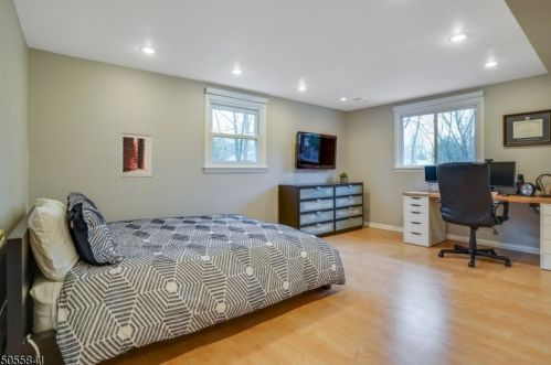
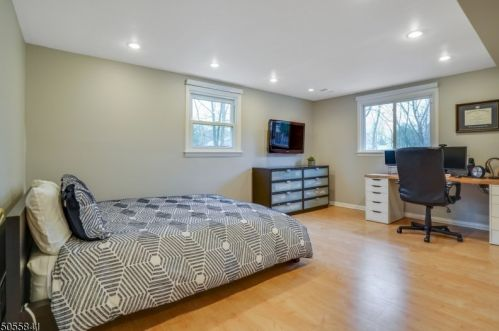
- wall art [120,131,152,179]
